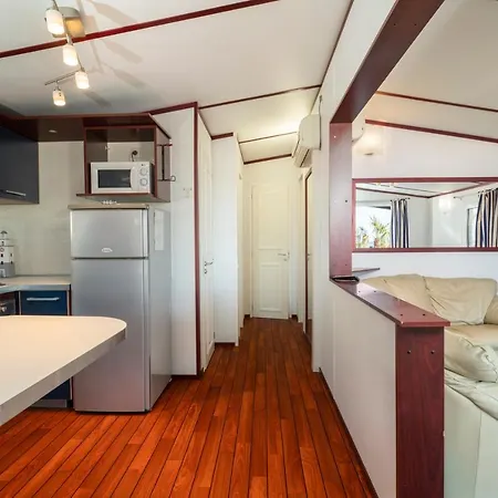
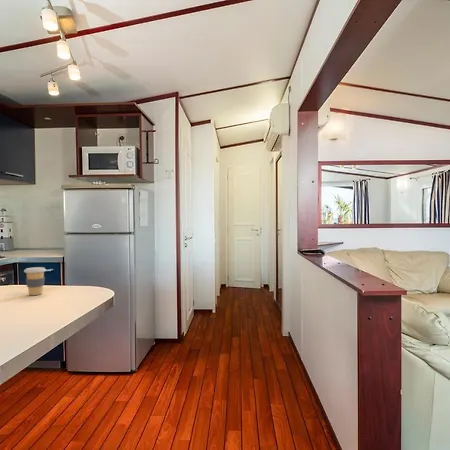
+ coffee cup [23,266,47,296]
